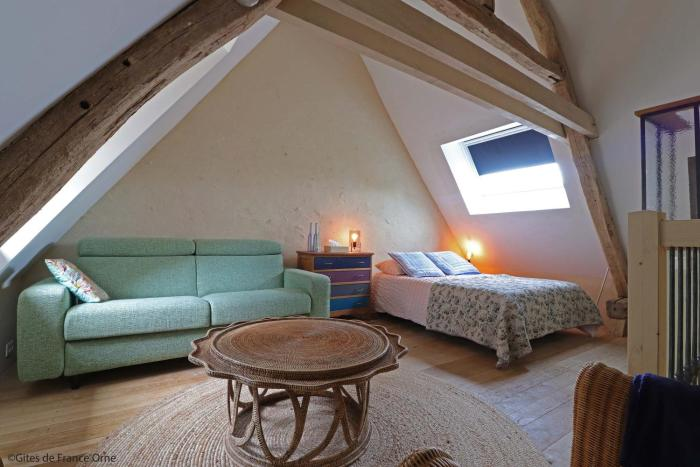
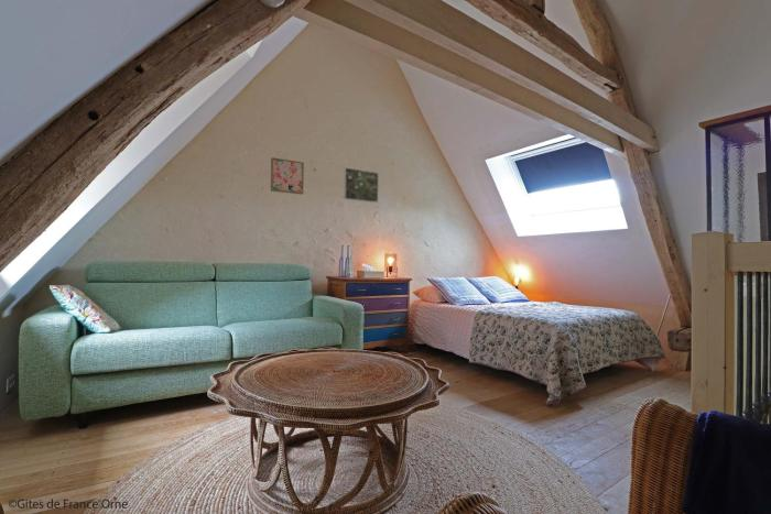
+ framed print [343,166,380,204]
+ wall art [270,156,305,196]
